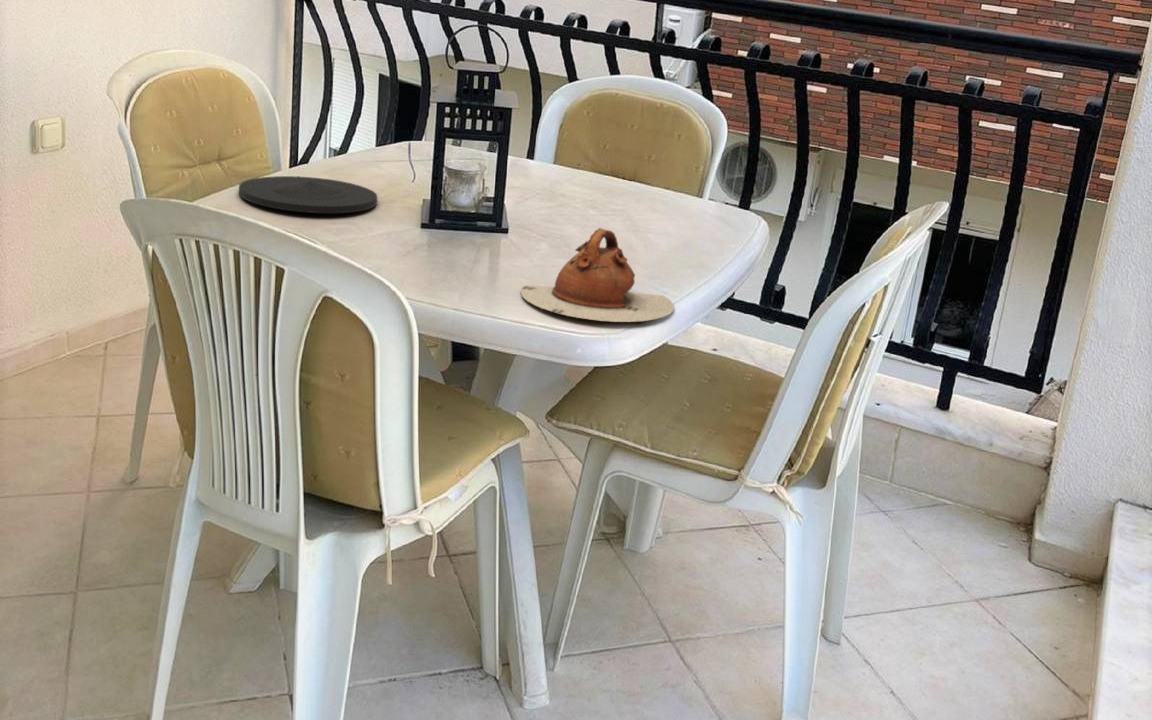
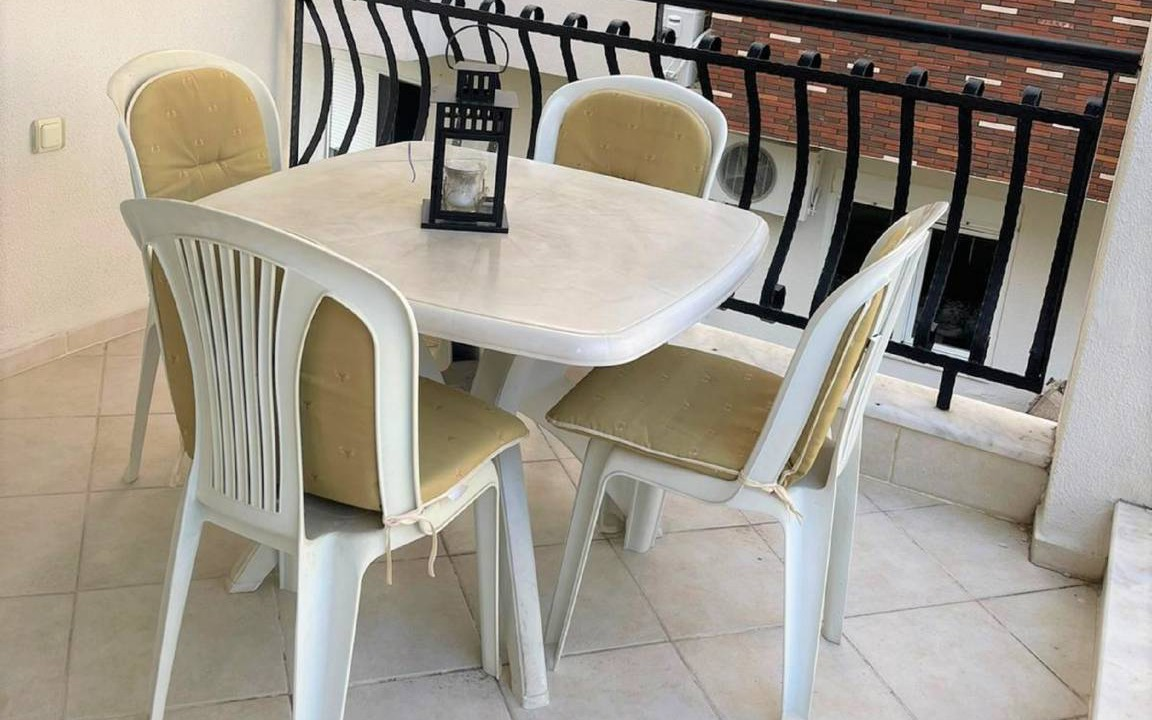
- teapot [520,227,675,323]
- plate [238,175,378,214]
